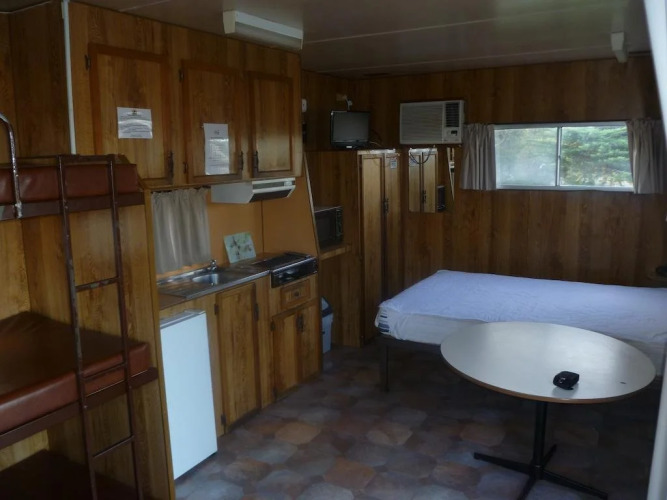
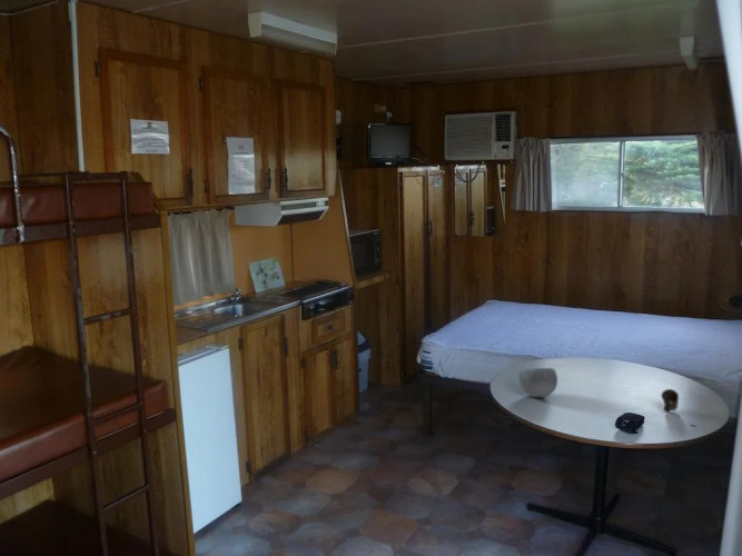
+ bowl [518,367,558,398]
+ mug [660,388,680,414]
